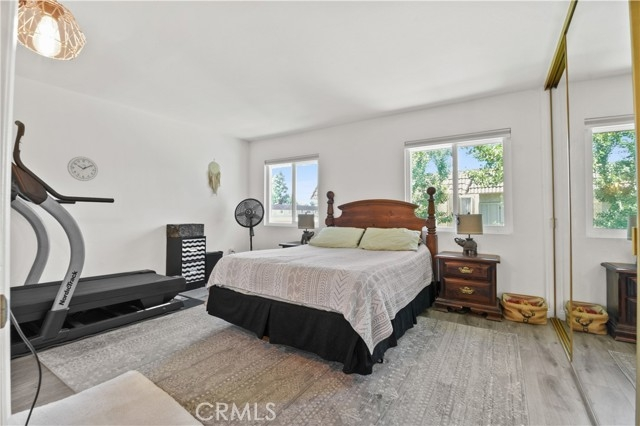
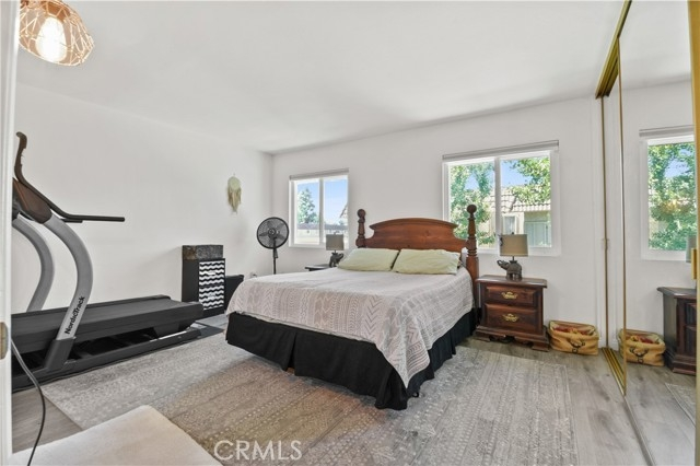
- wall clock [66,156,99,182]
